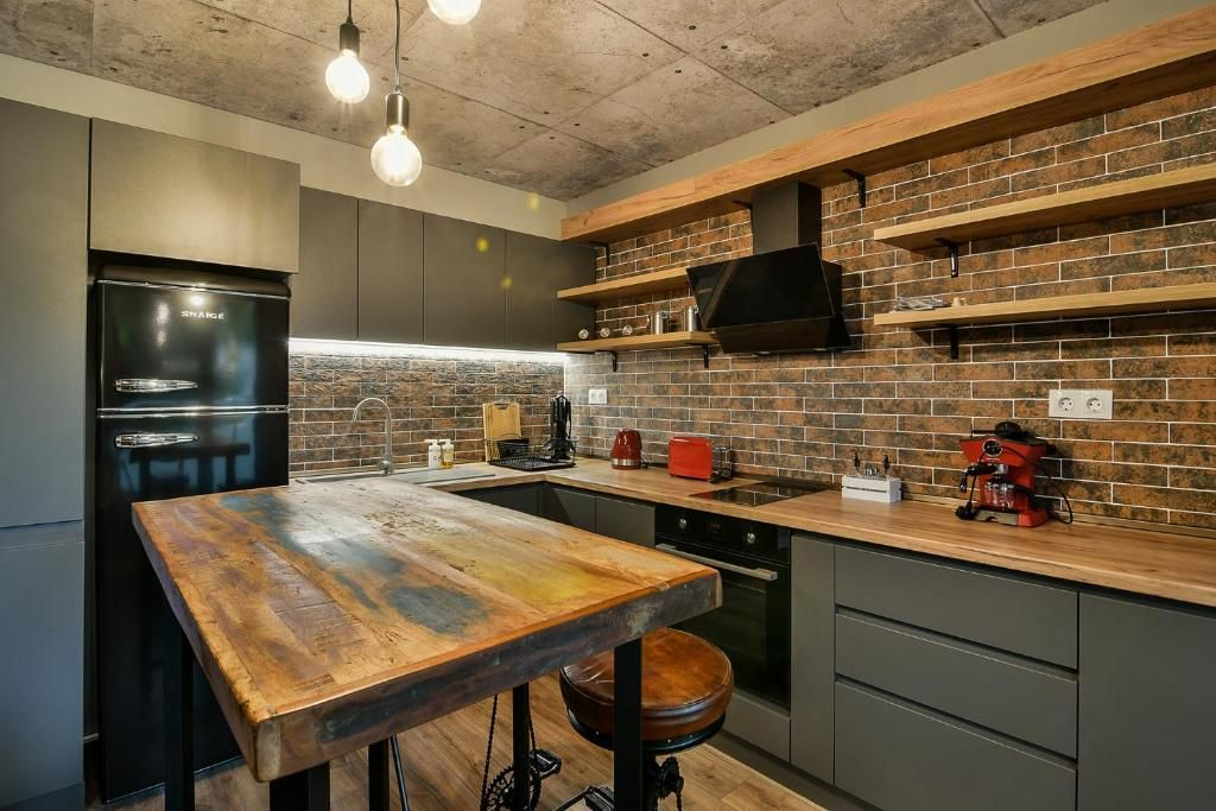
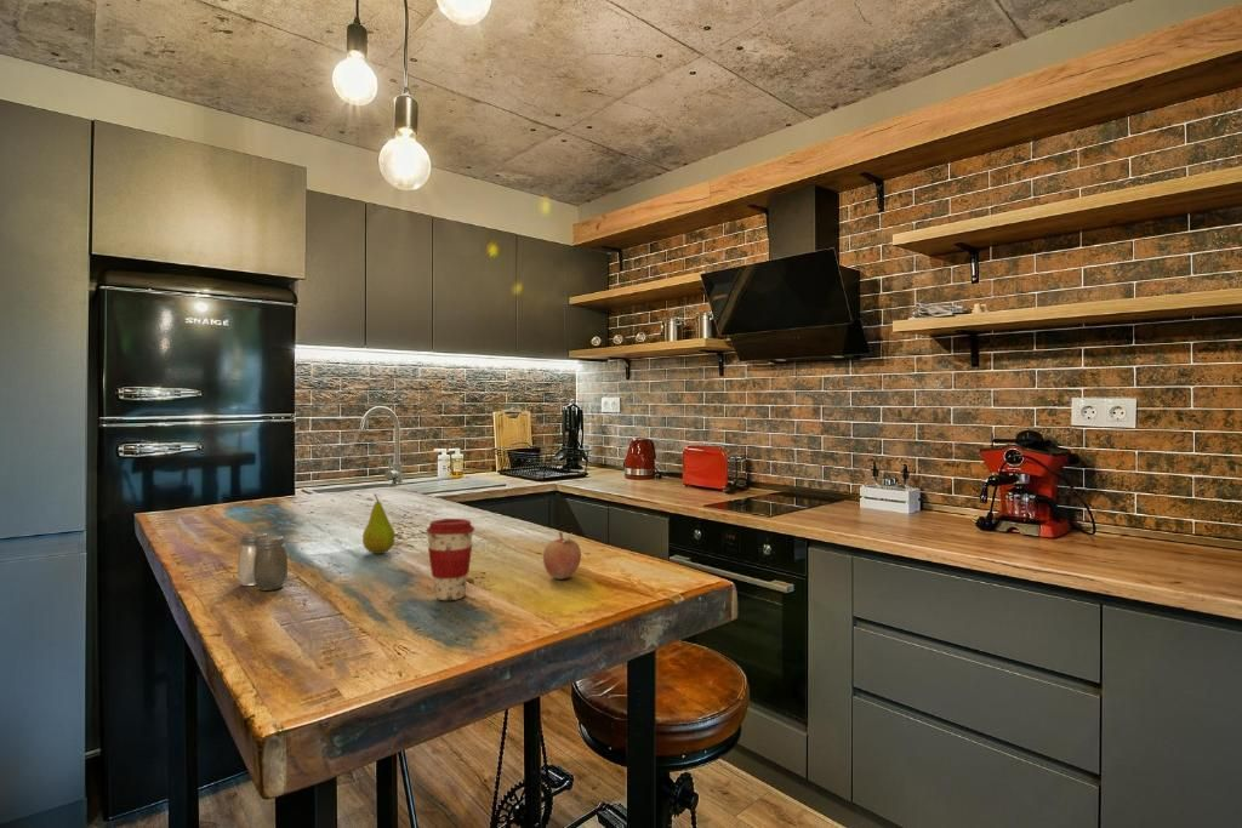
+ fruit [361,492,397,554]
+ fruit [542,531,582,581]
+ coffee cup [425,518,475,601]
+ salt and pepper shaker [237,532,289,592]
